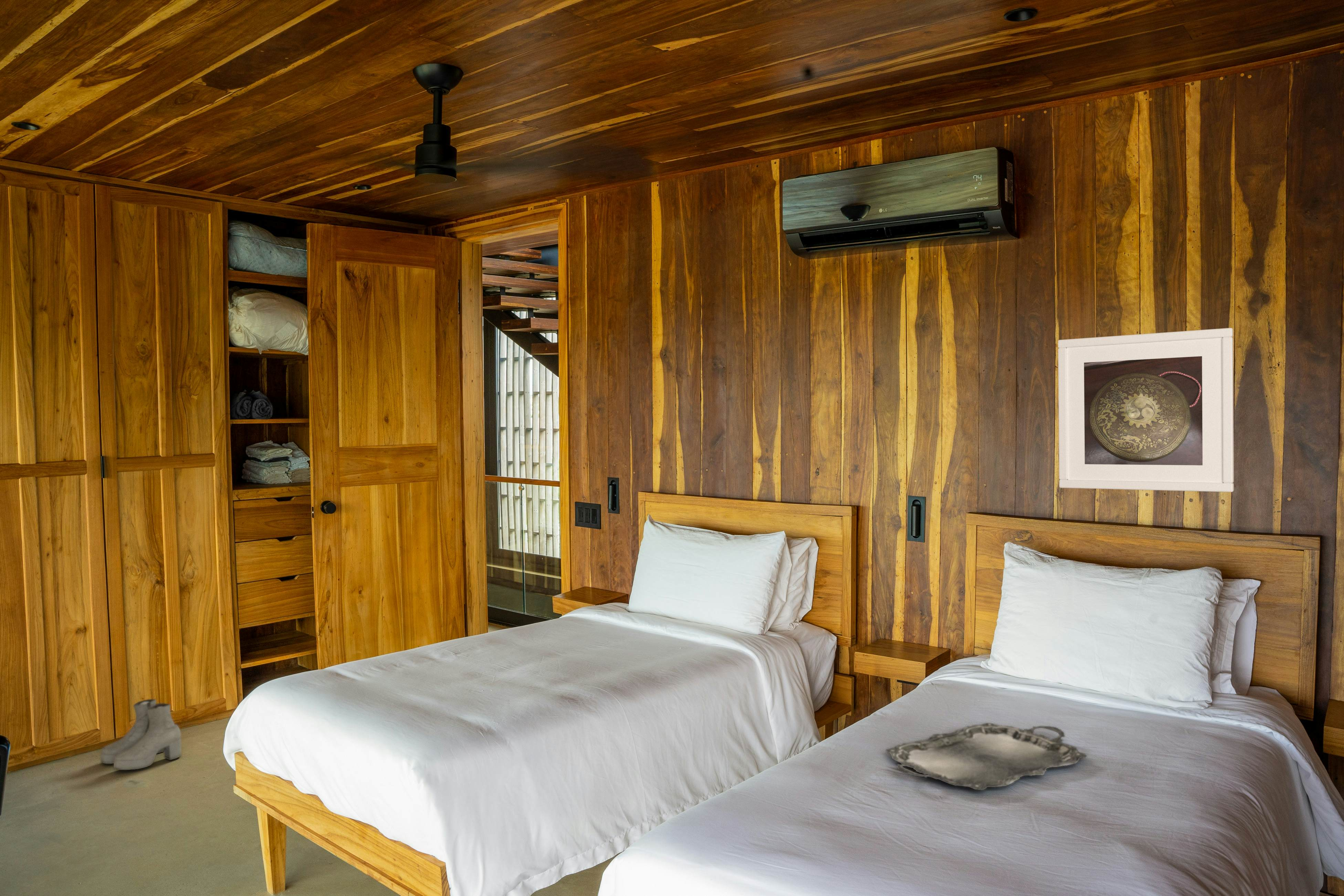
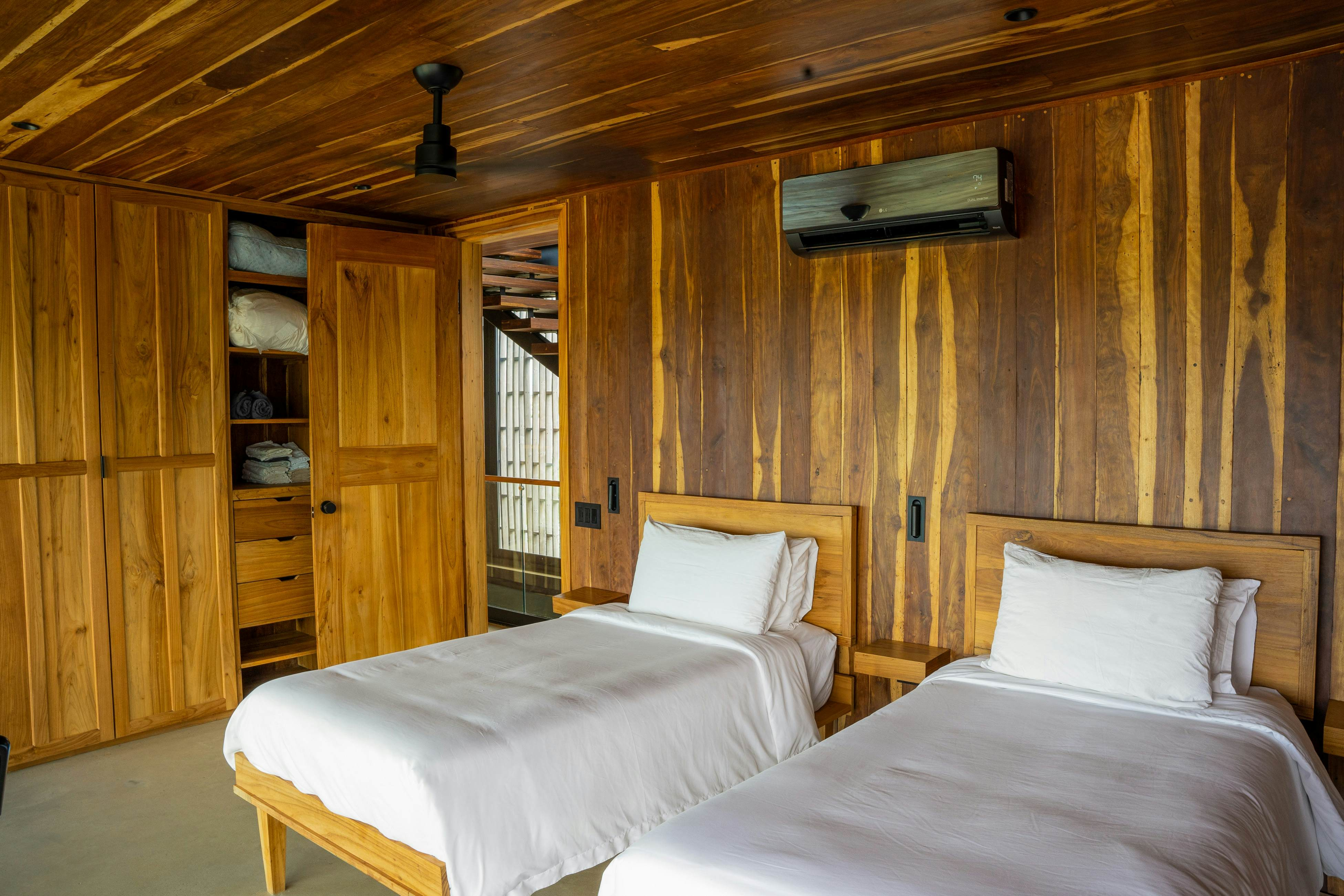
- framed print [1058,328,1234,493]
- serving tray [885,723,1088,790]
- boots [100,699,182,770]
